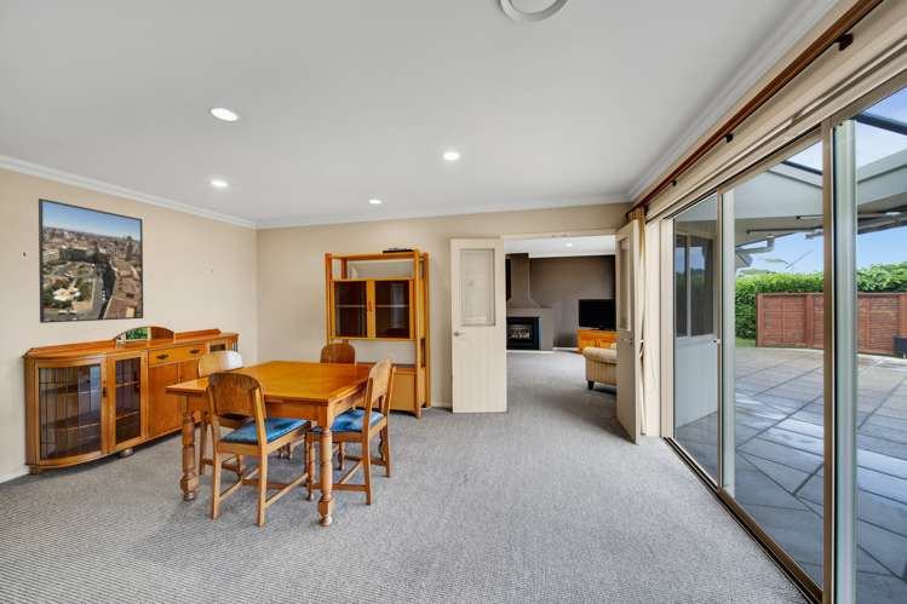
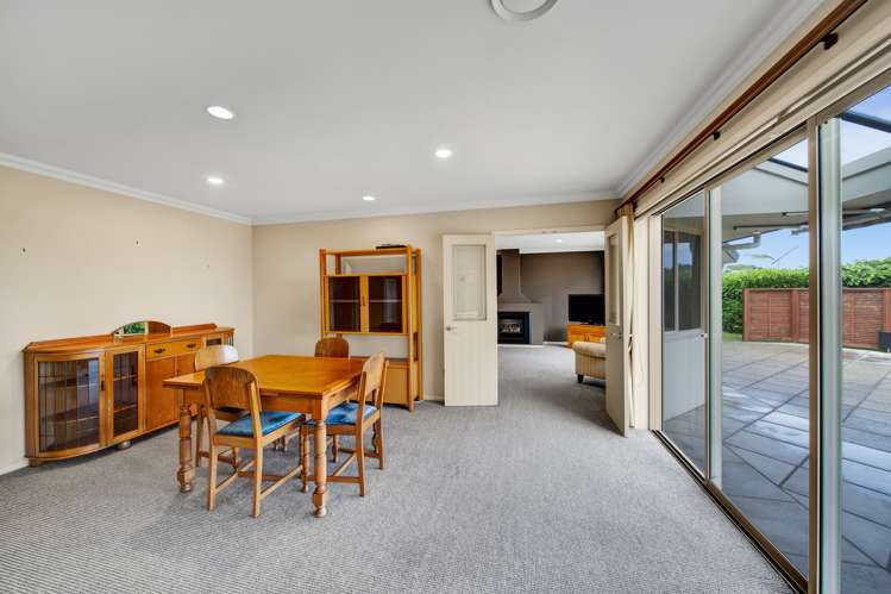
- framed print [38,197,144,324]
